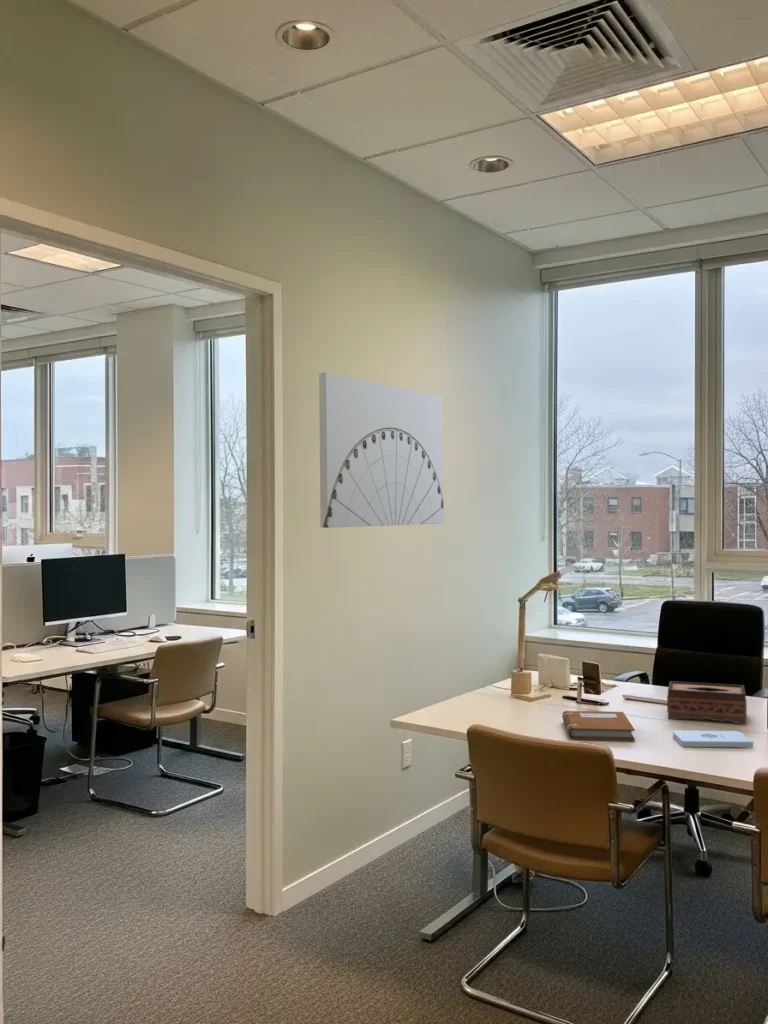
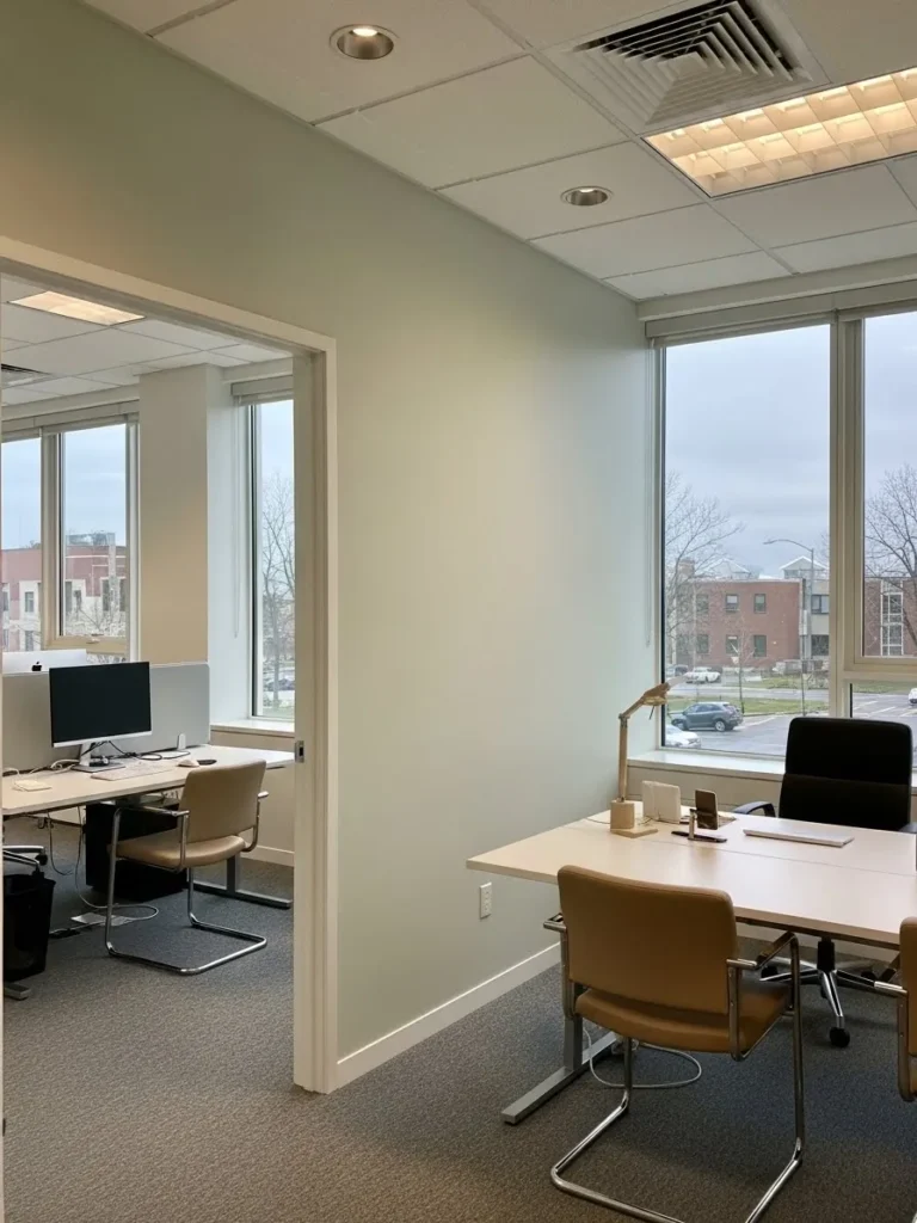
- notepad [672,730,754,748]
- wall art [318,371,445,529]
- notebook [561,710,636,742]
- tissue box [666,680,748,725]
